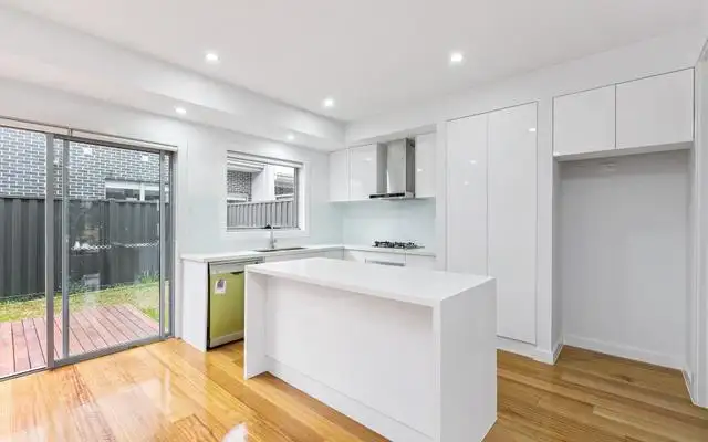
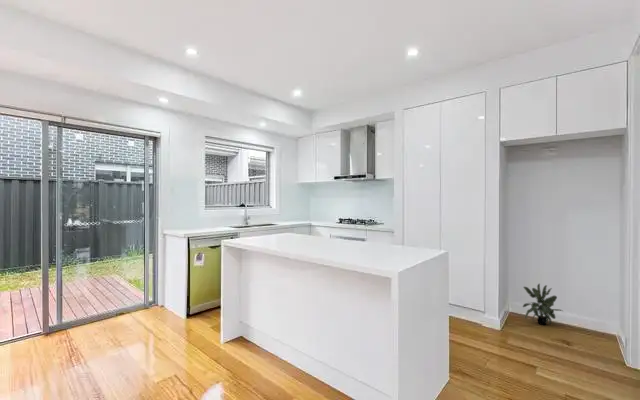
+ potted plant [522,283,563,326]
